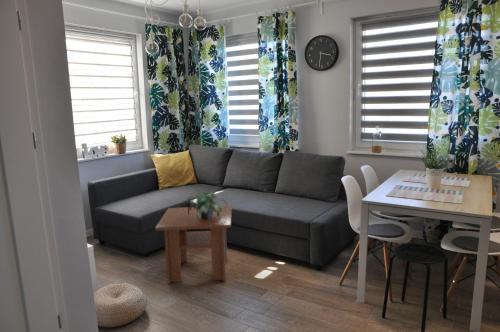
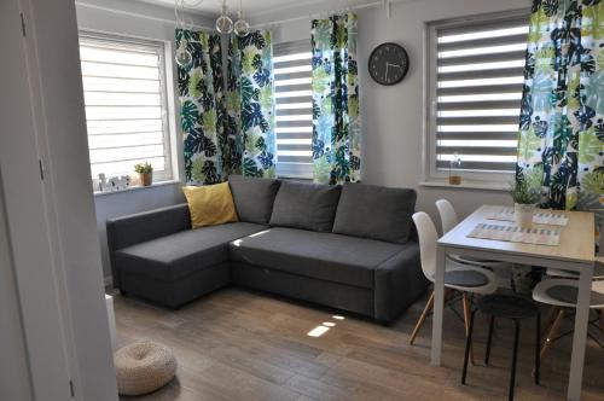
- potted plant [186,187,228,220]
- coffee table [154,205,233,285]
